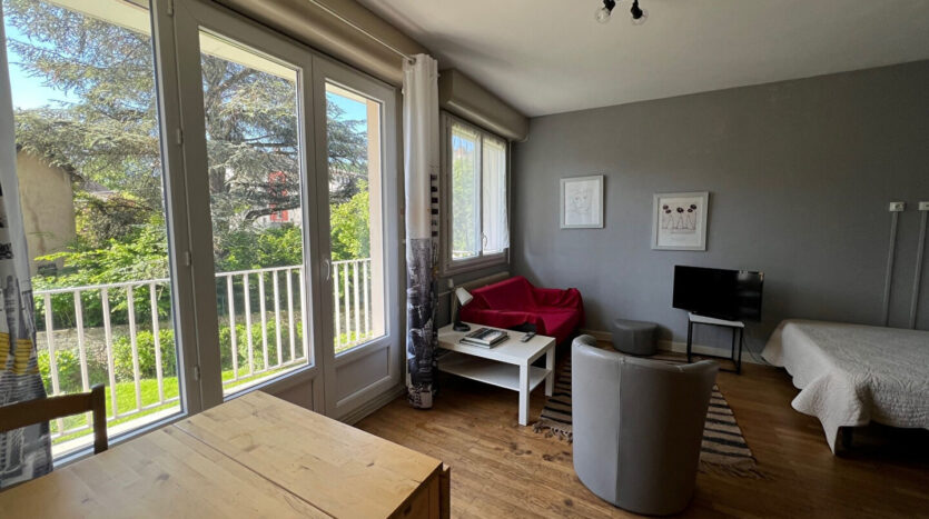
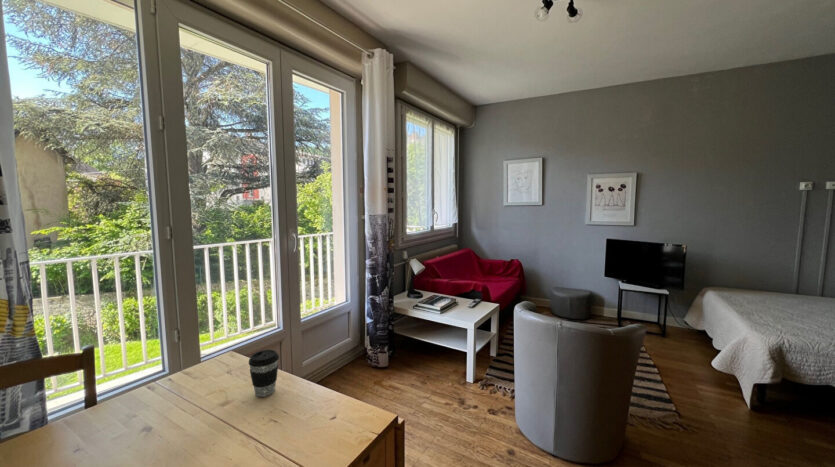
+ coffee cup [248,349,280,398]
